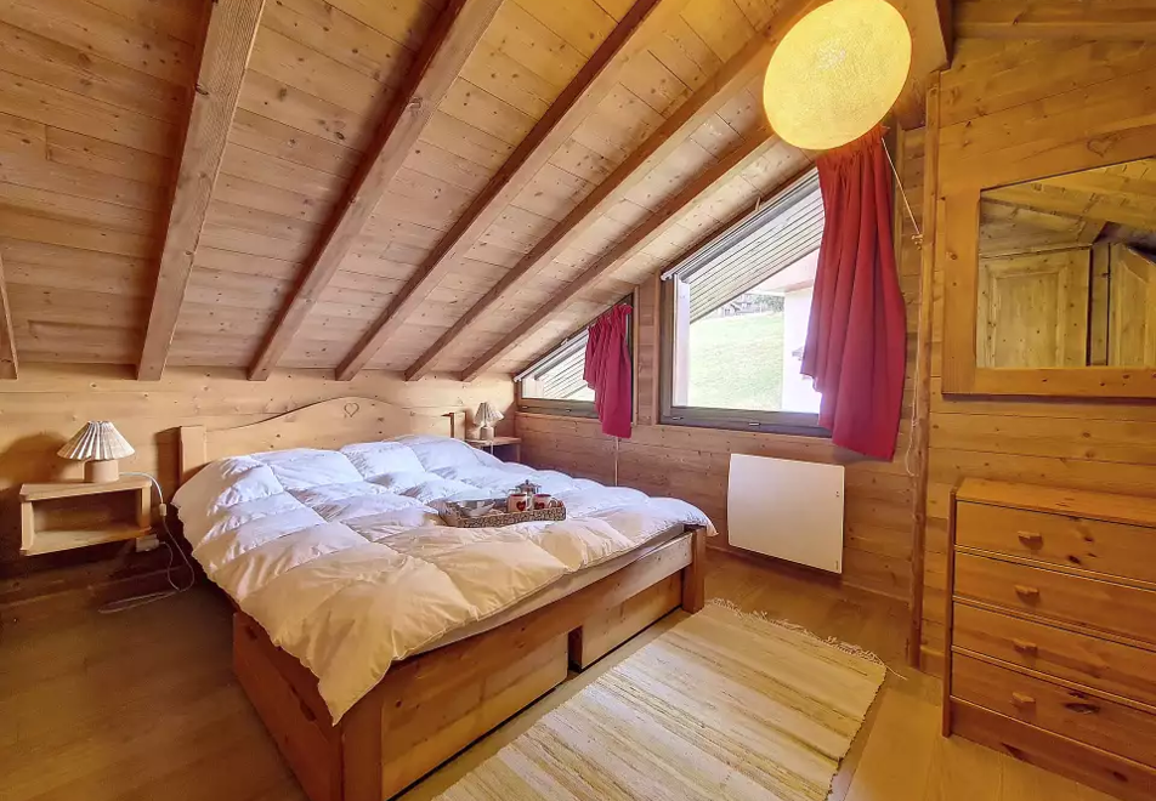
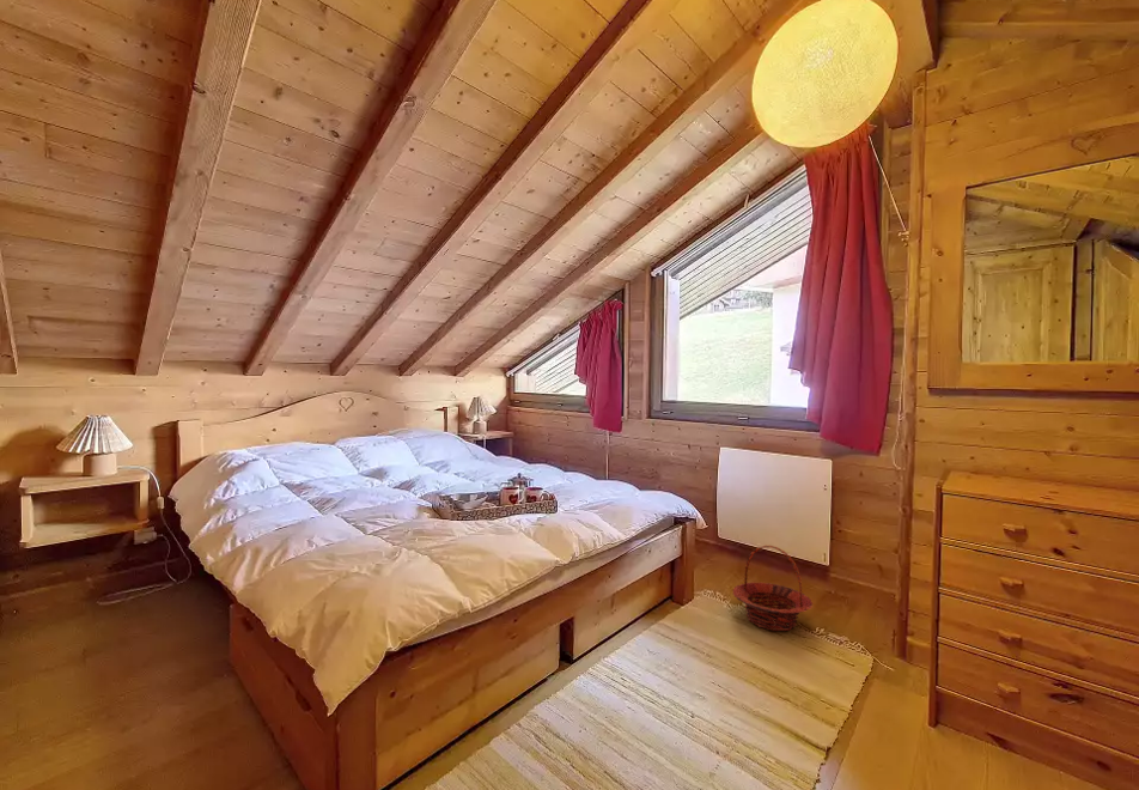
+ basket [731,545,814,632]
